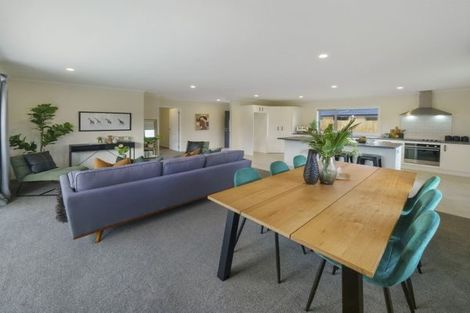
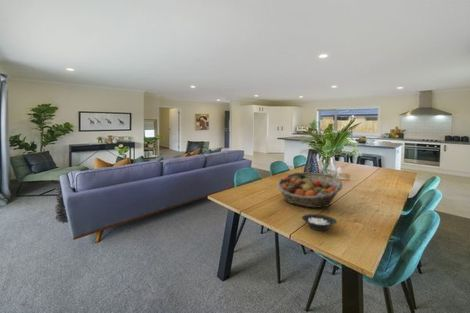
+ fruit basket [276,171,344,208]
+ cereal bowl [300,213,338,232]
